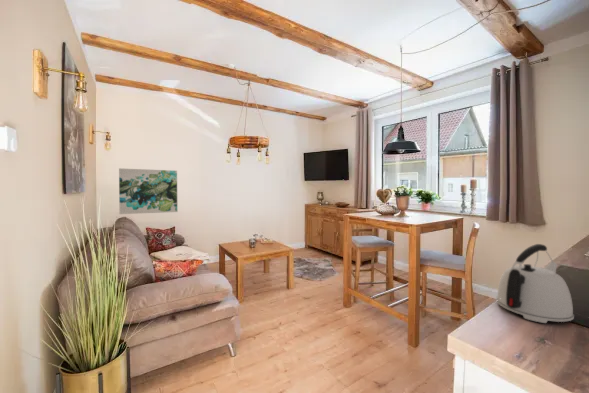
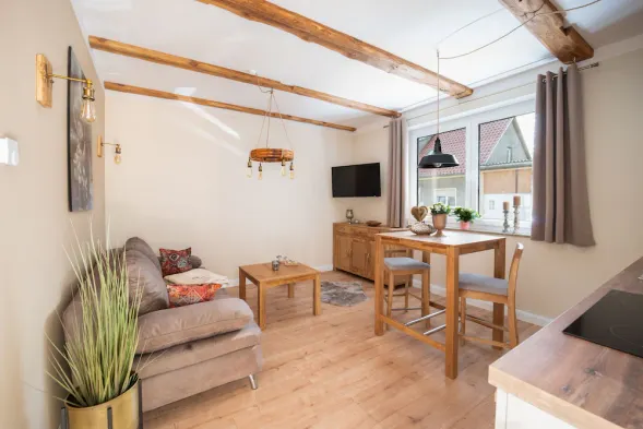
- kettle [496,243,575,324]
- wall art [118,167,178,215]
